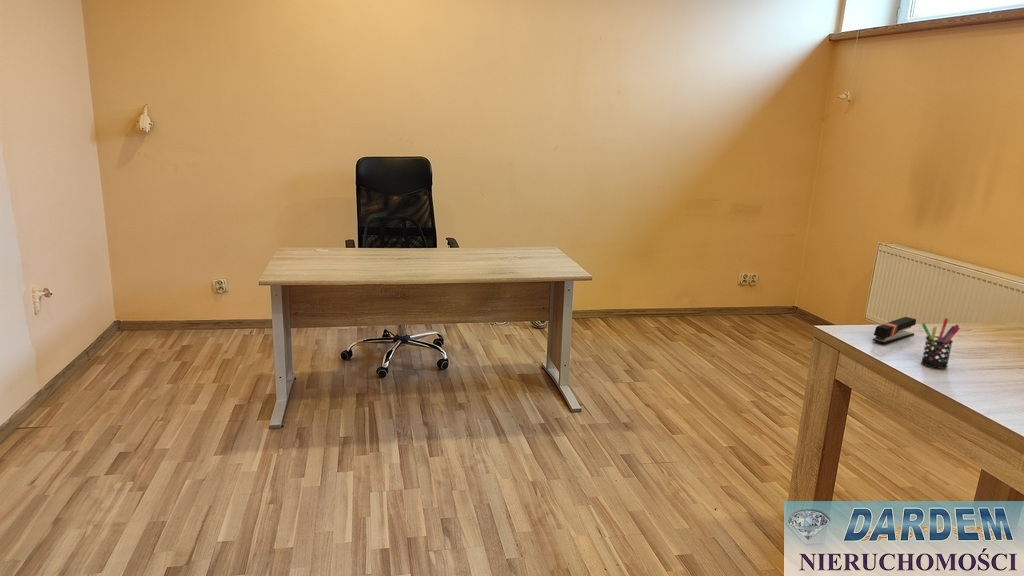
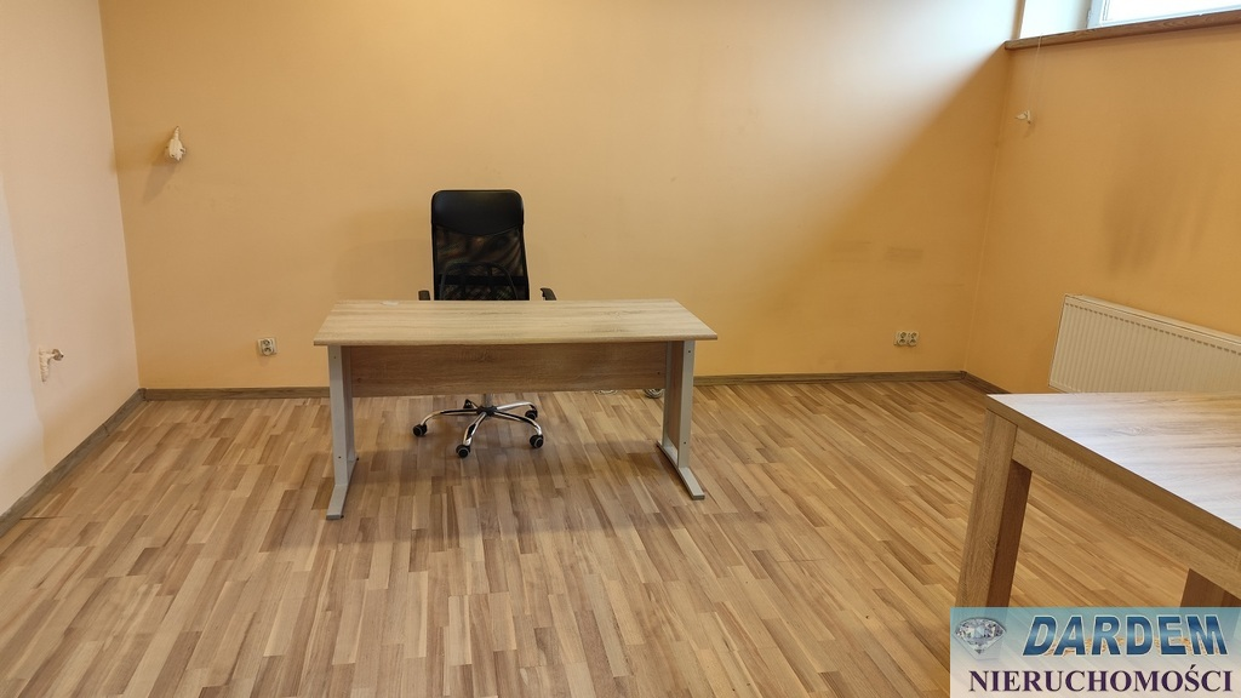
- stapler [872,316,917,344]
- pen holder [920,317,961,370]
